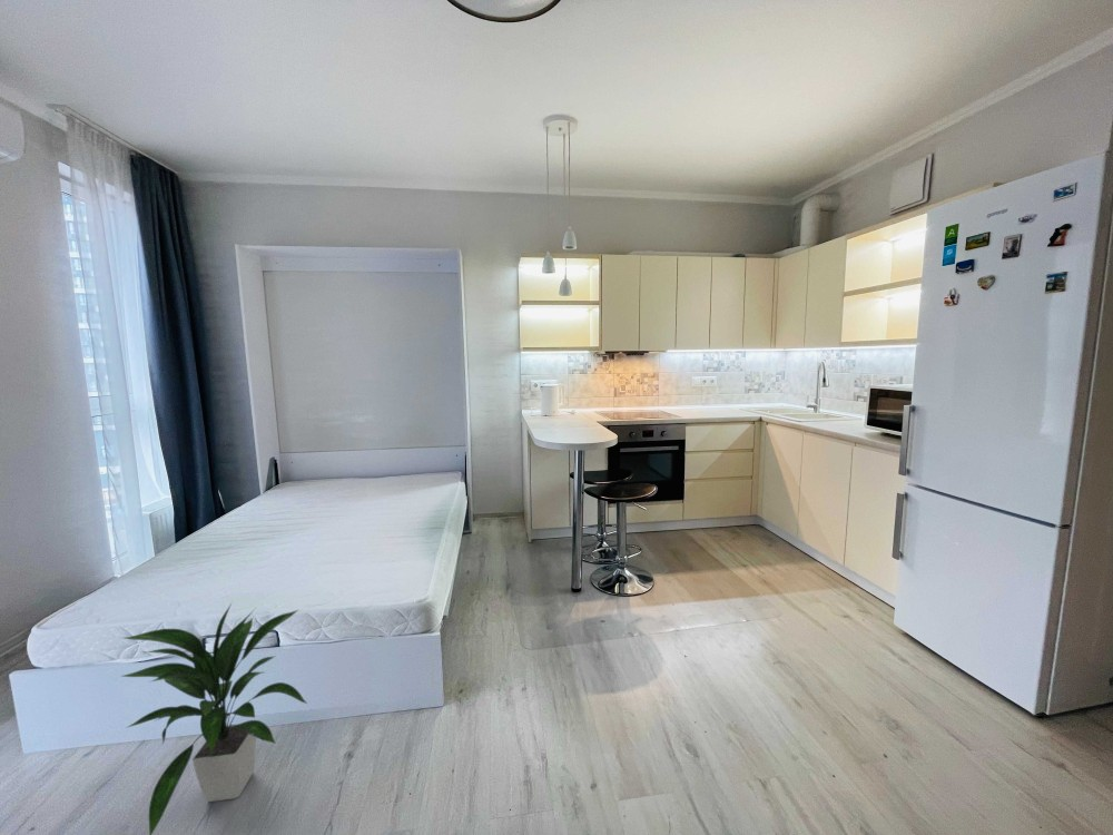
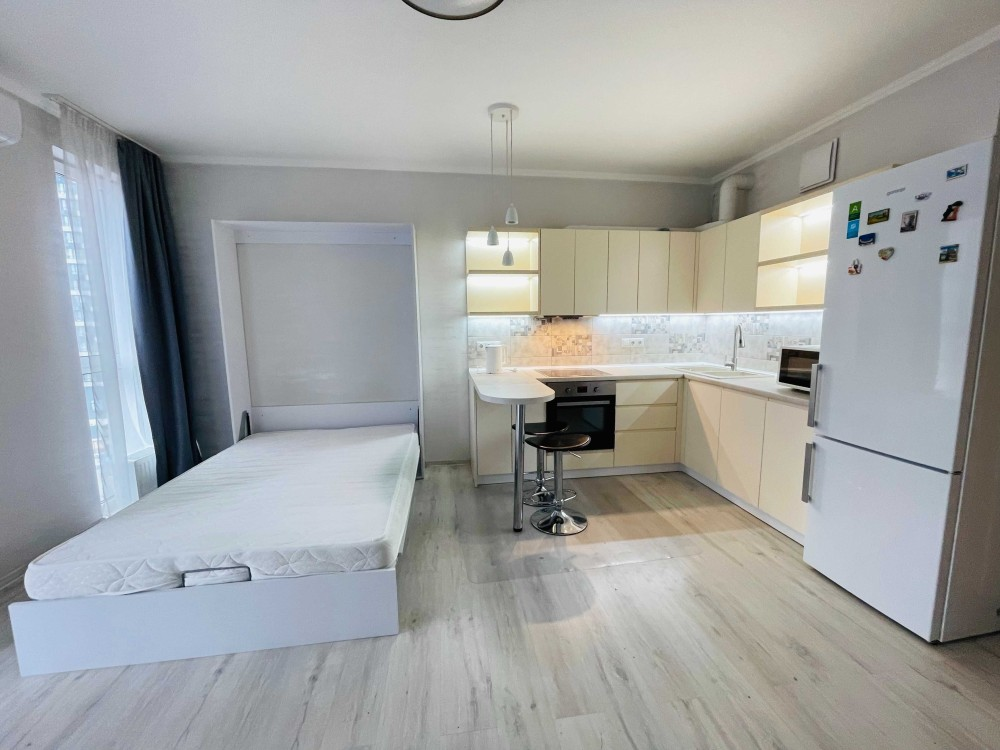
- indoor plant [121,602,308,835]
